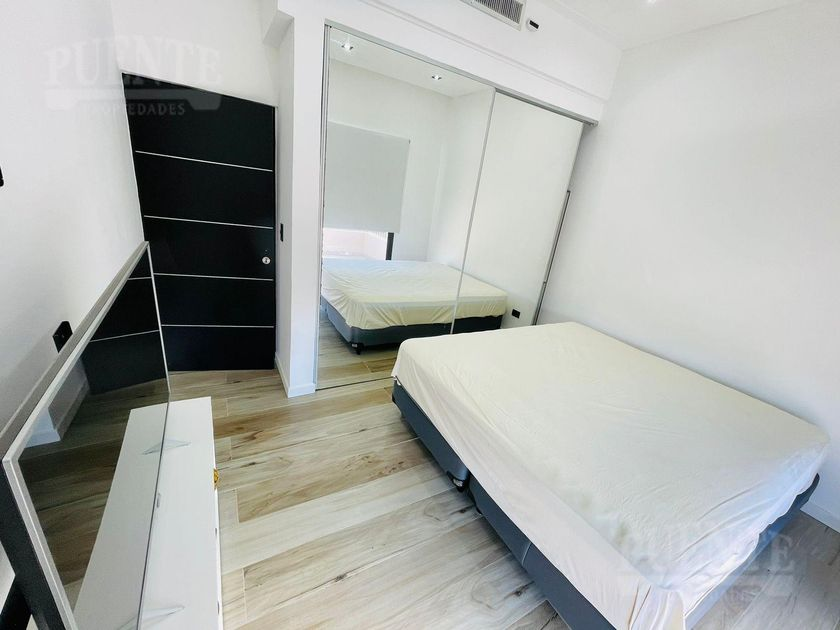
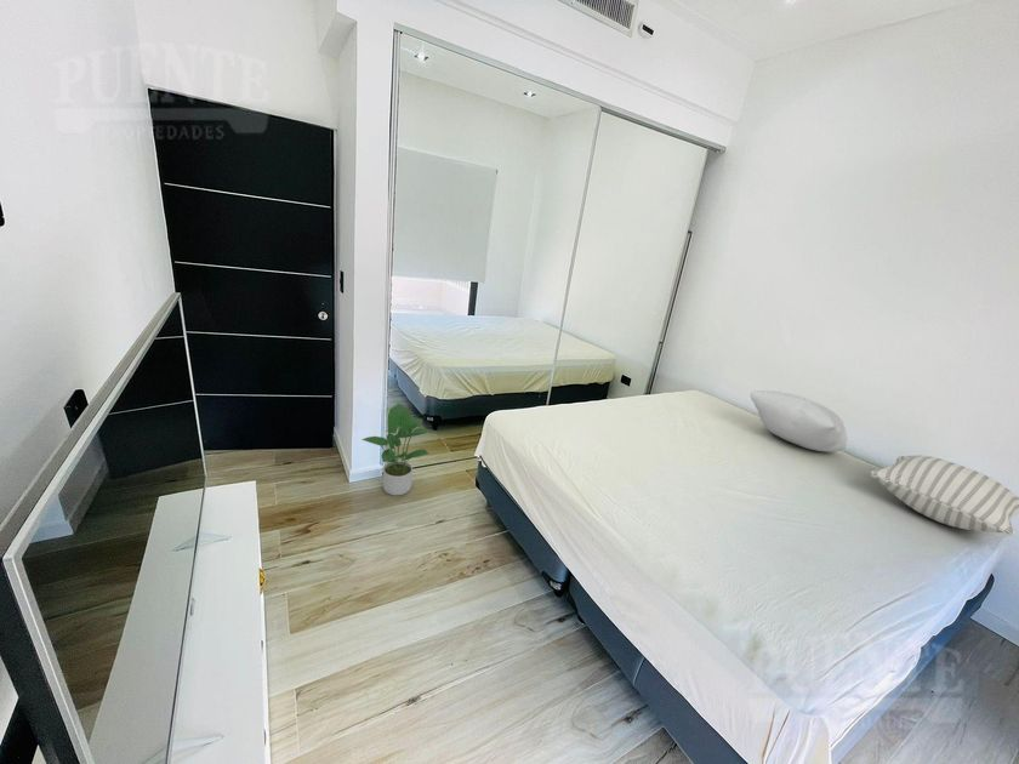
+ pillow [750,389,848,454]
+ potted plant [360,403,431,496]
+ pillow [869,455,1019,537]
